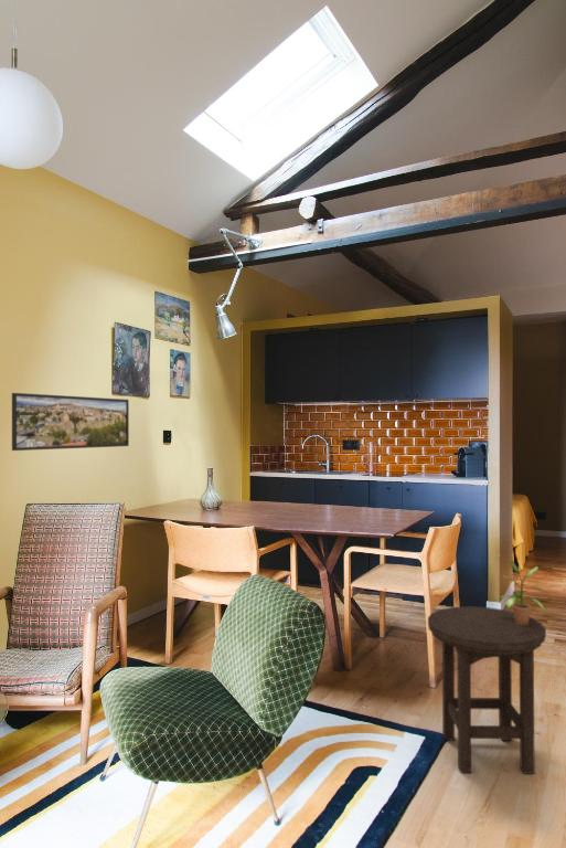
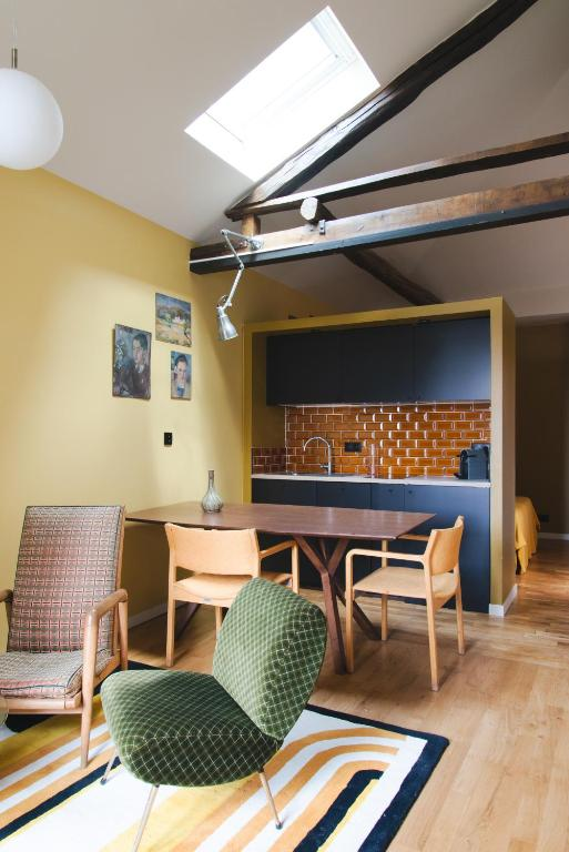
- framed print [11,392,130,452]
- stool [427,605,547,775]
- potted plant [492,559,551,625]
